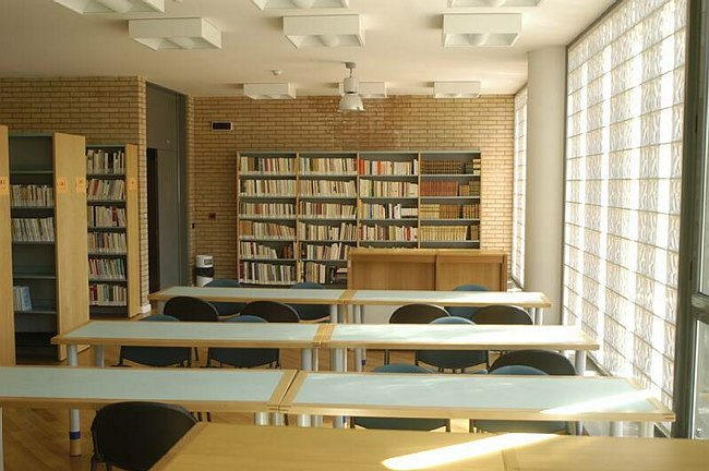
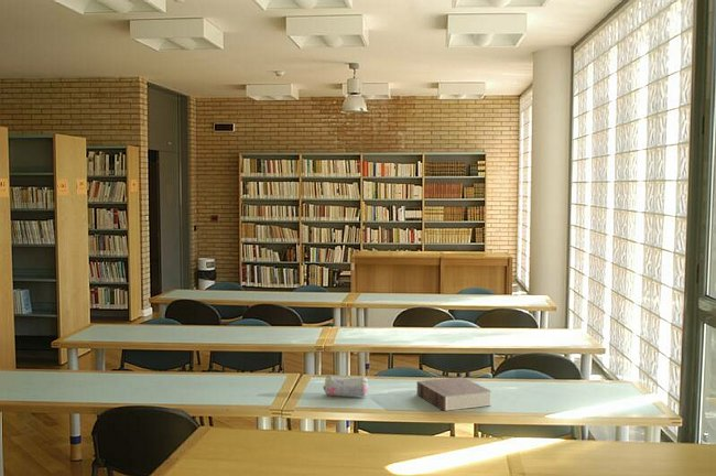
+ pencil case [323,375,369,398]
+ book [416,376,492,412]
